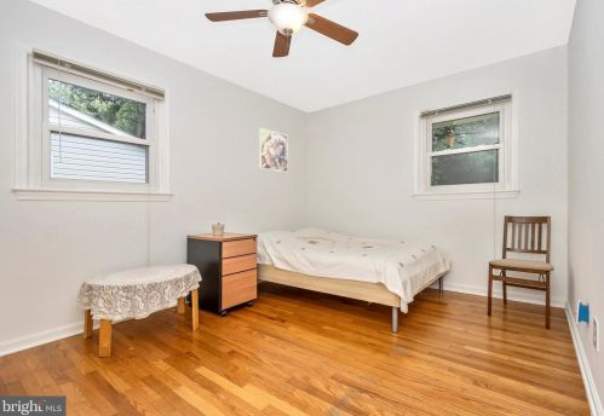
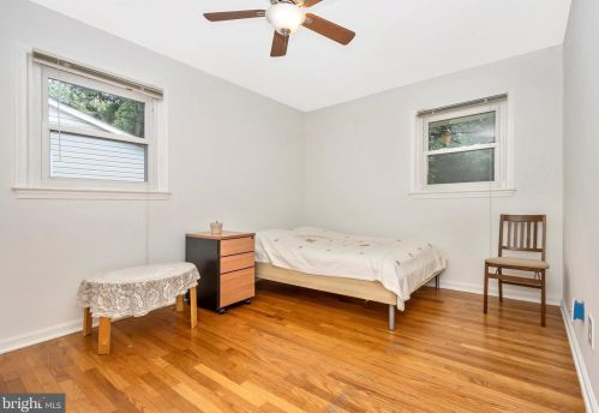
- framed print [258,127,289,173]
